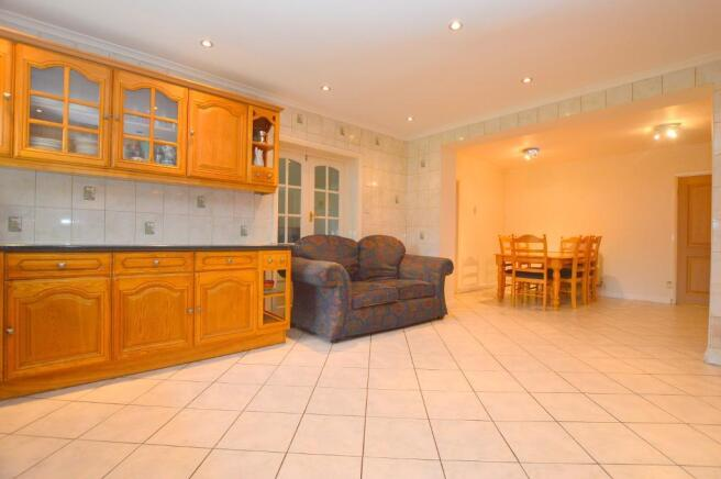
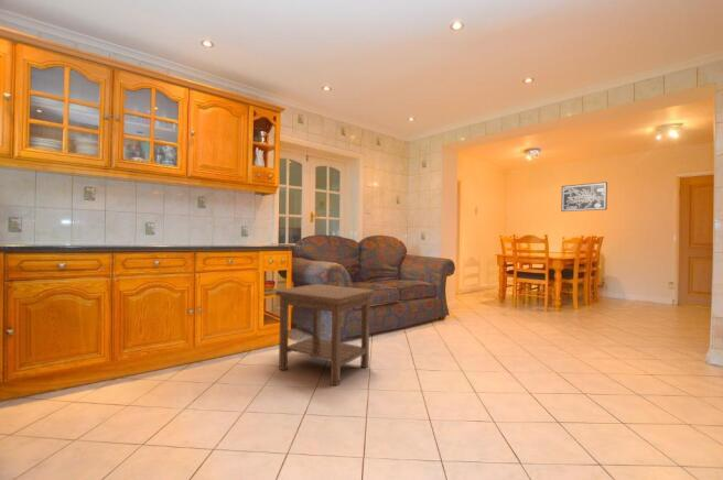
+ wall art [560,181,608,212]
+ side table [274,283,375,386]
